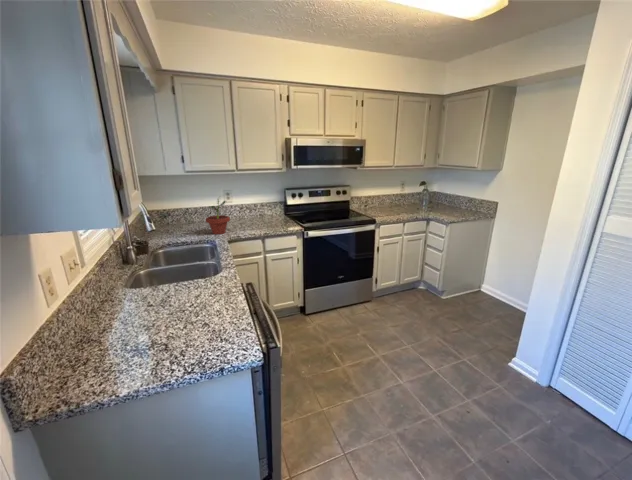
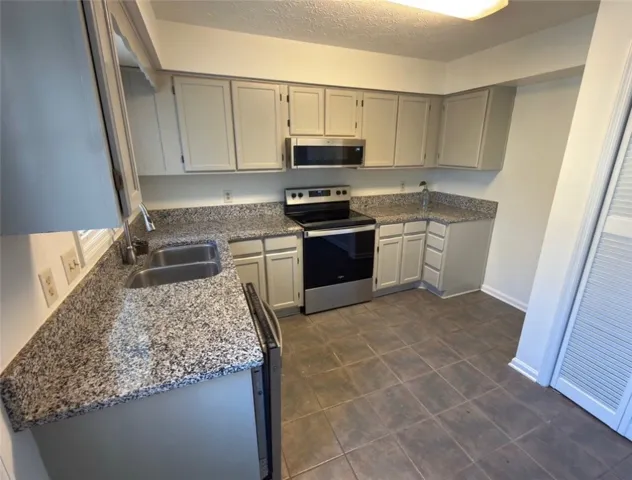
- potted plant [205,195,231,235]
